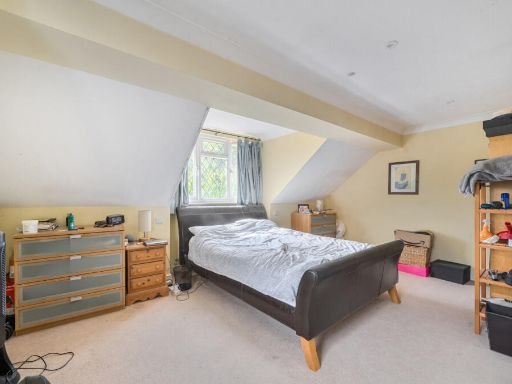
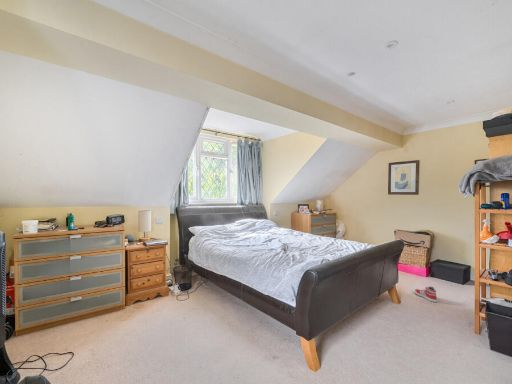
+ sneaker [413,285,438,303]
